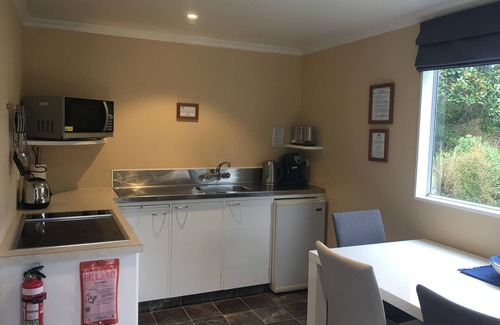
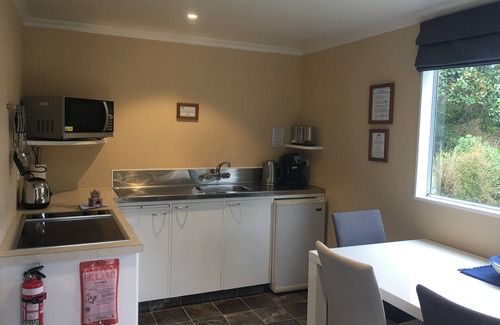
+ teapot [78,189,109,211]
